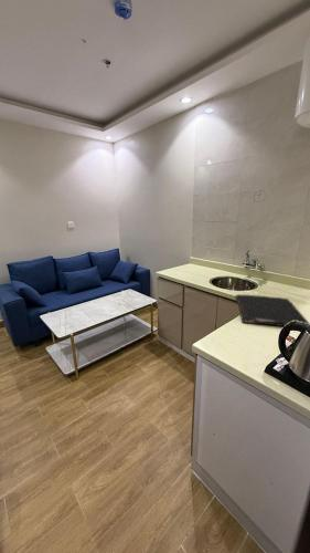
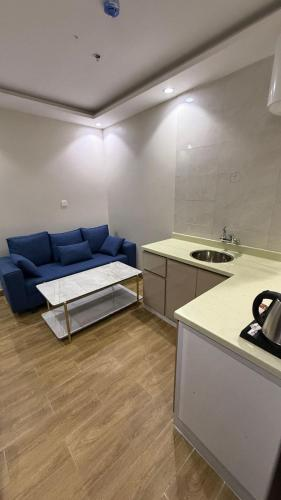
- cutting board [235,293,310,327]
